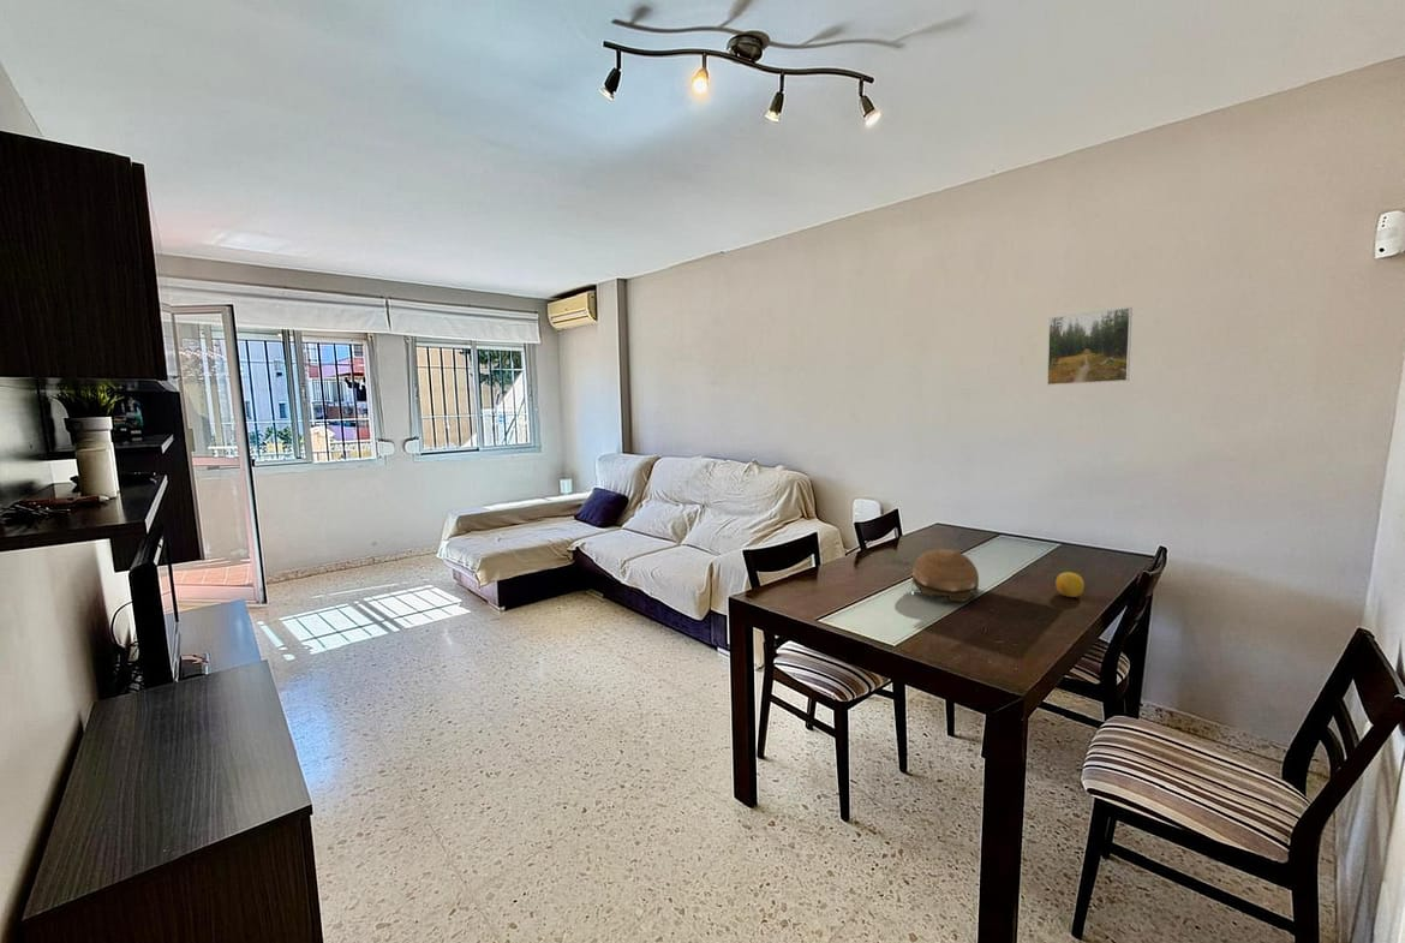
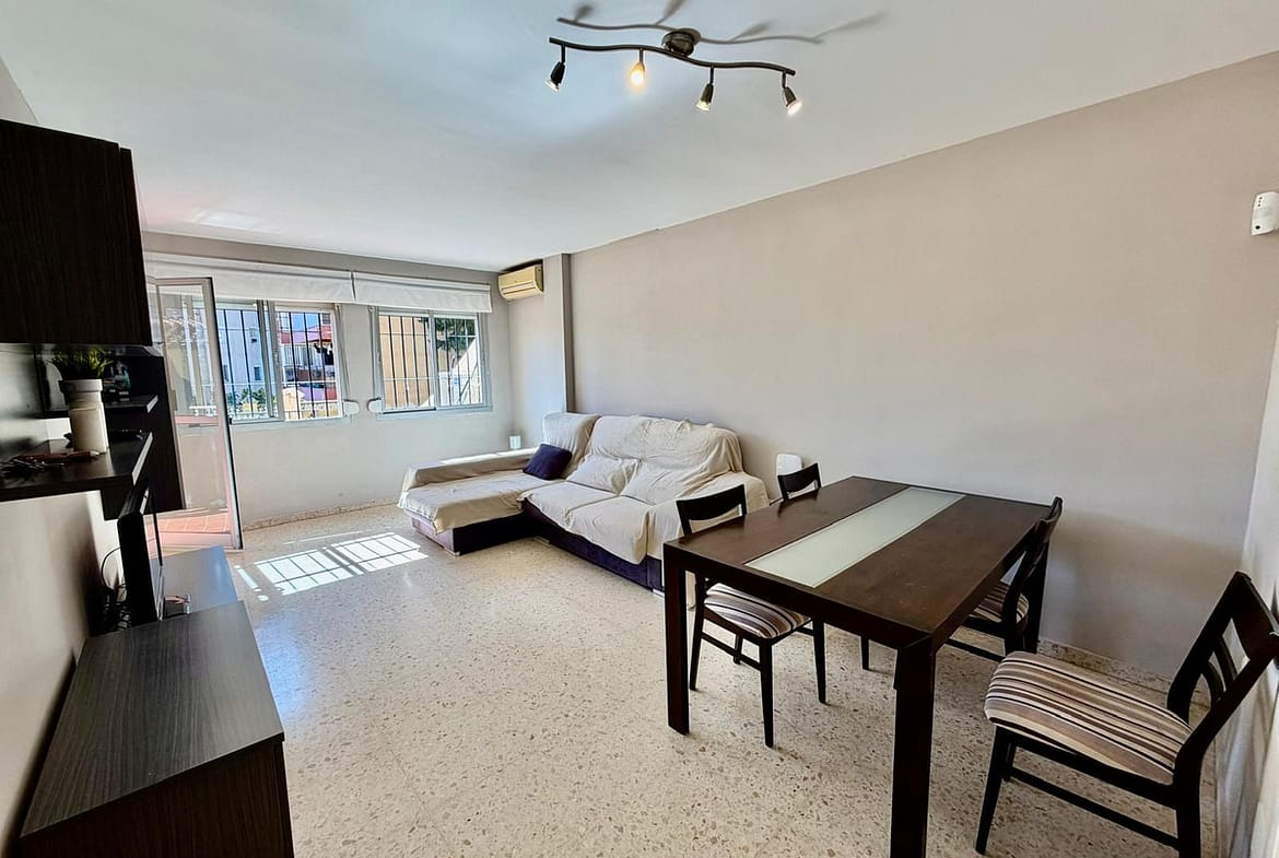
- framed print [1046,306,1134,387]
- decorative bowl [910,548,980,605]
- fruit [1054,571,1086,598]
